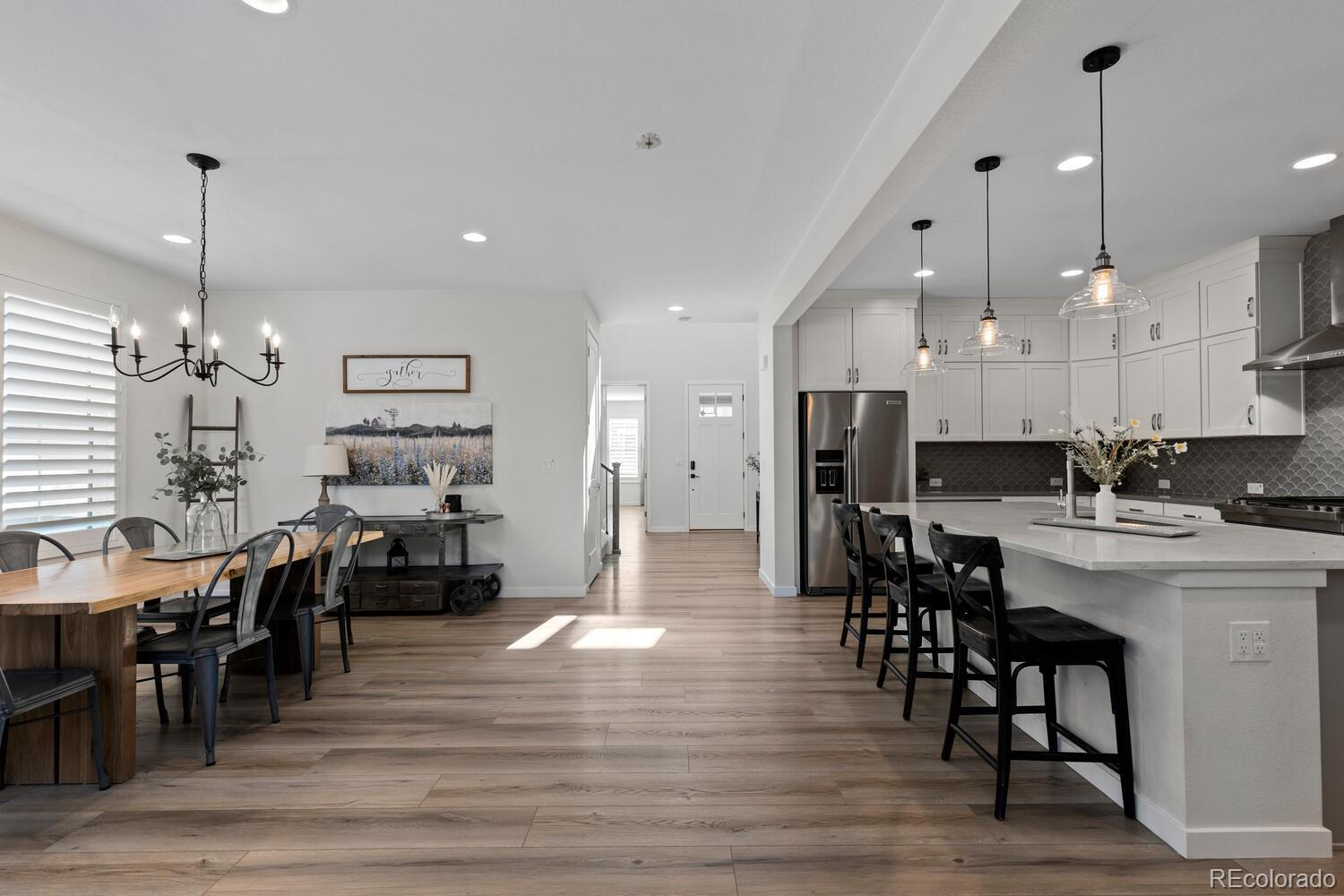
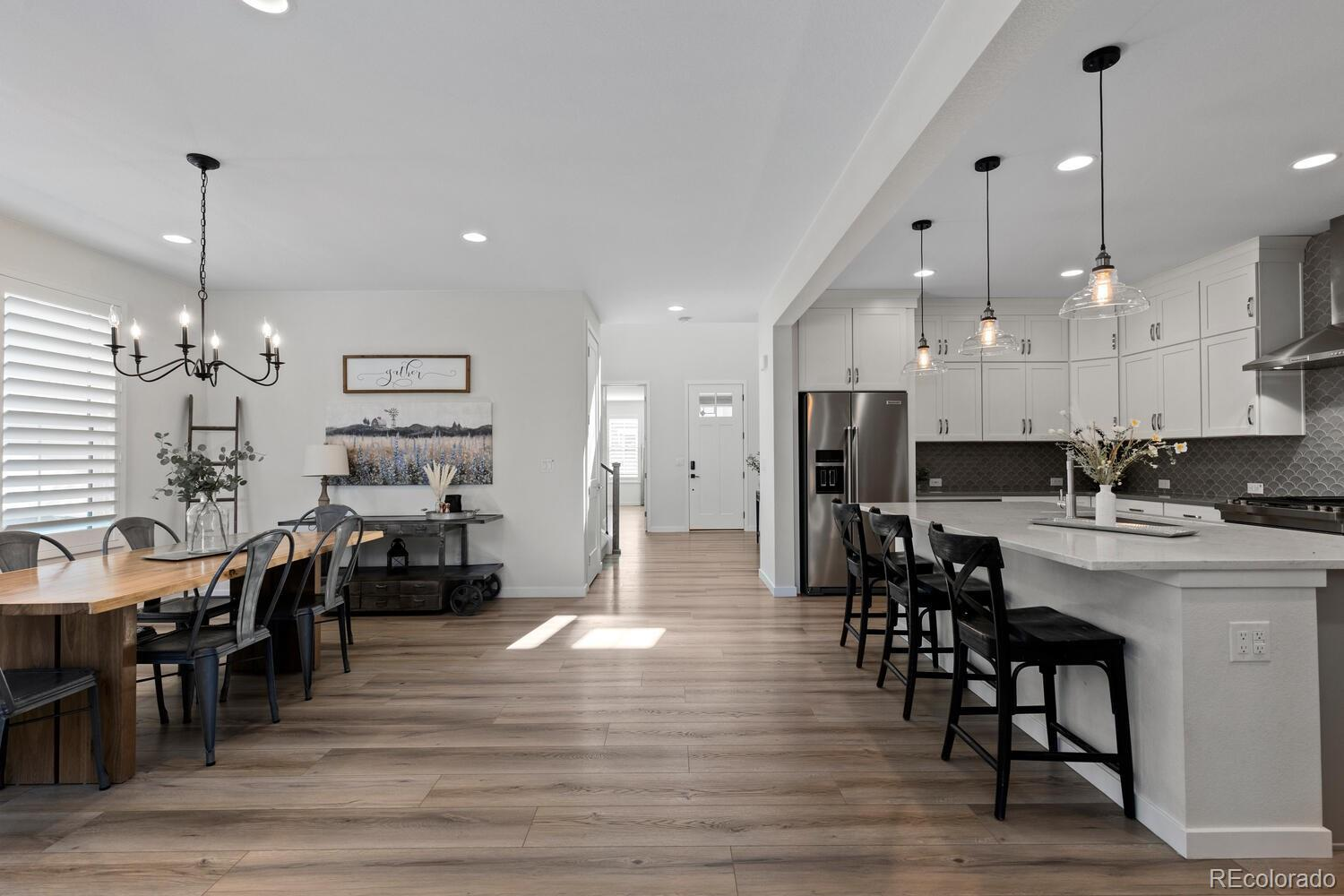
- smoke detector [635,132,662,151]
